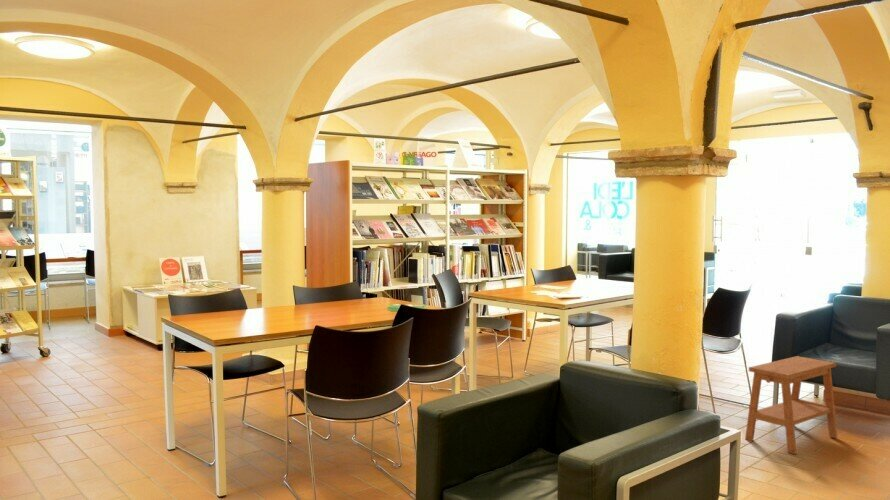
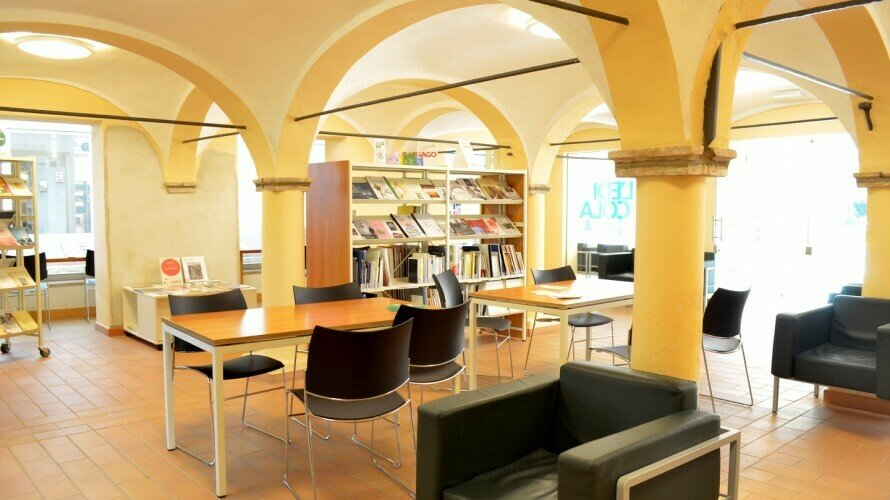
- side table [744,355,839,455]
